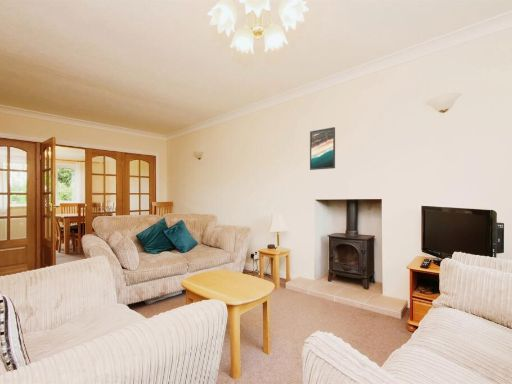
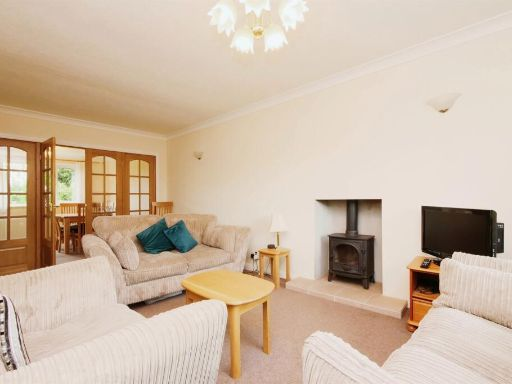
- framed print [309,126,336,171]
